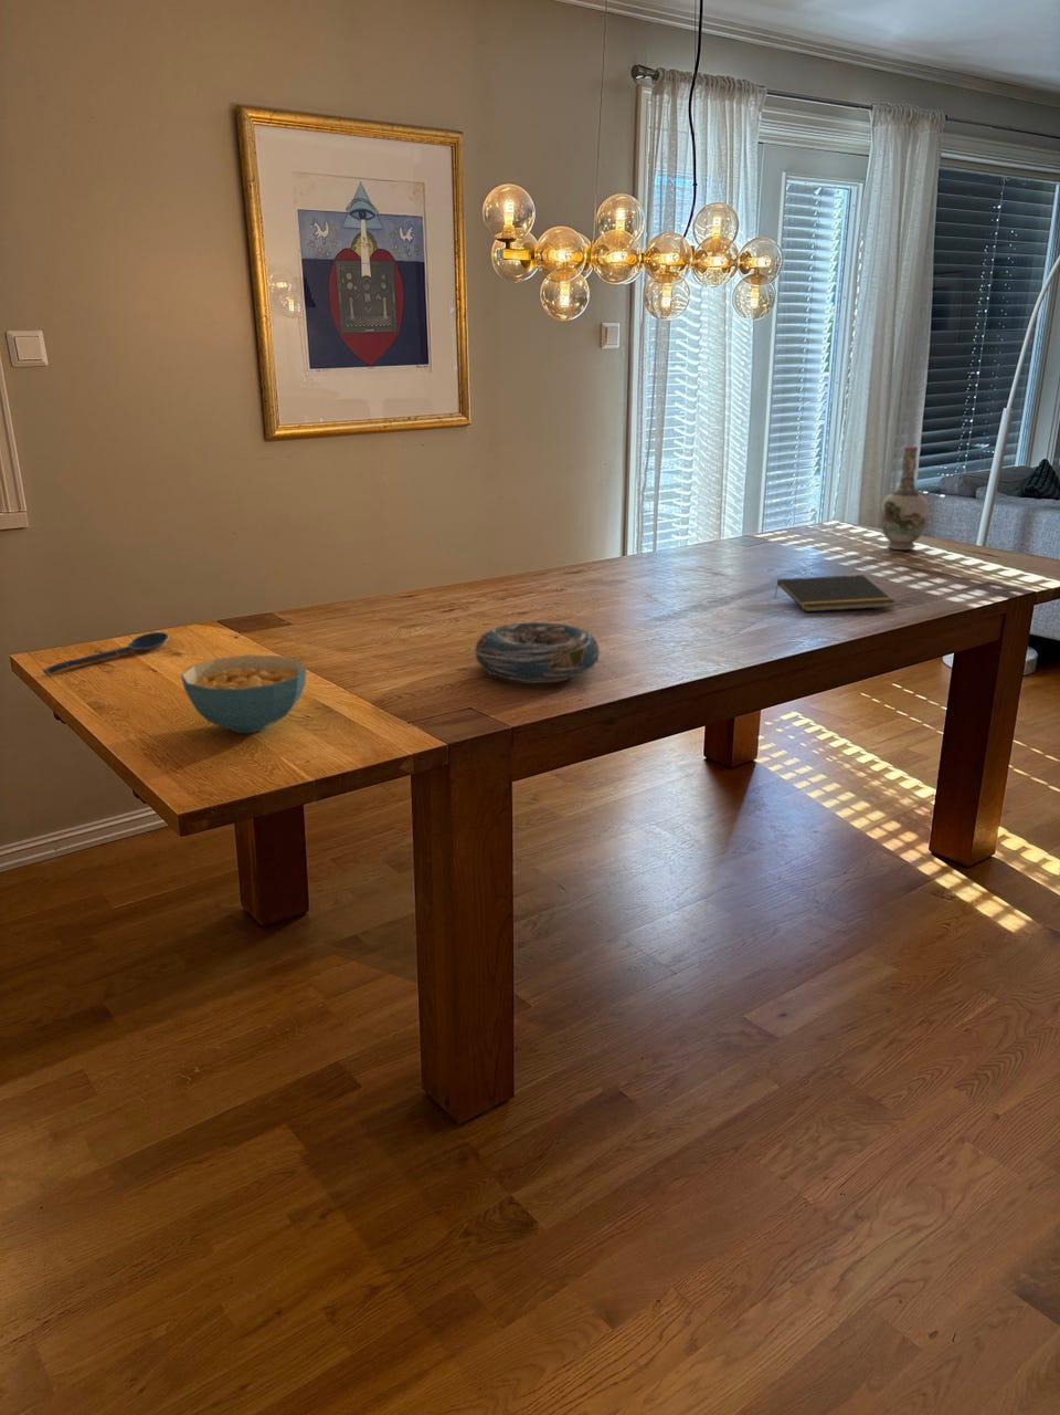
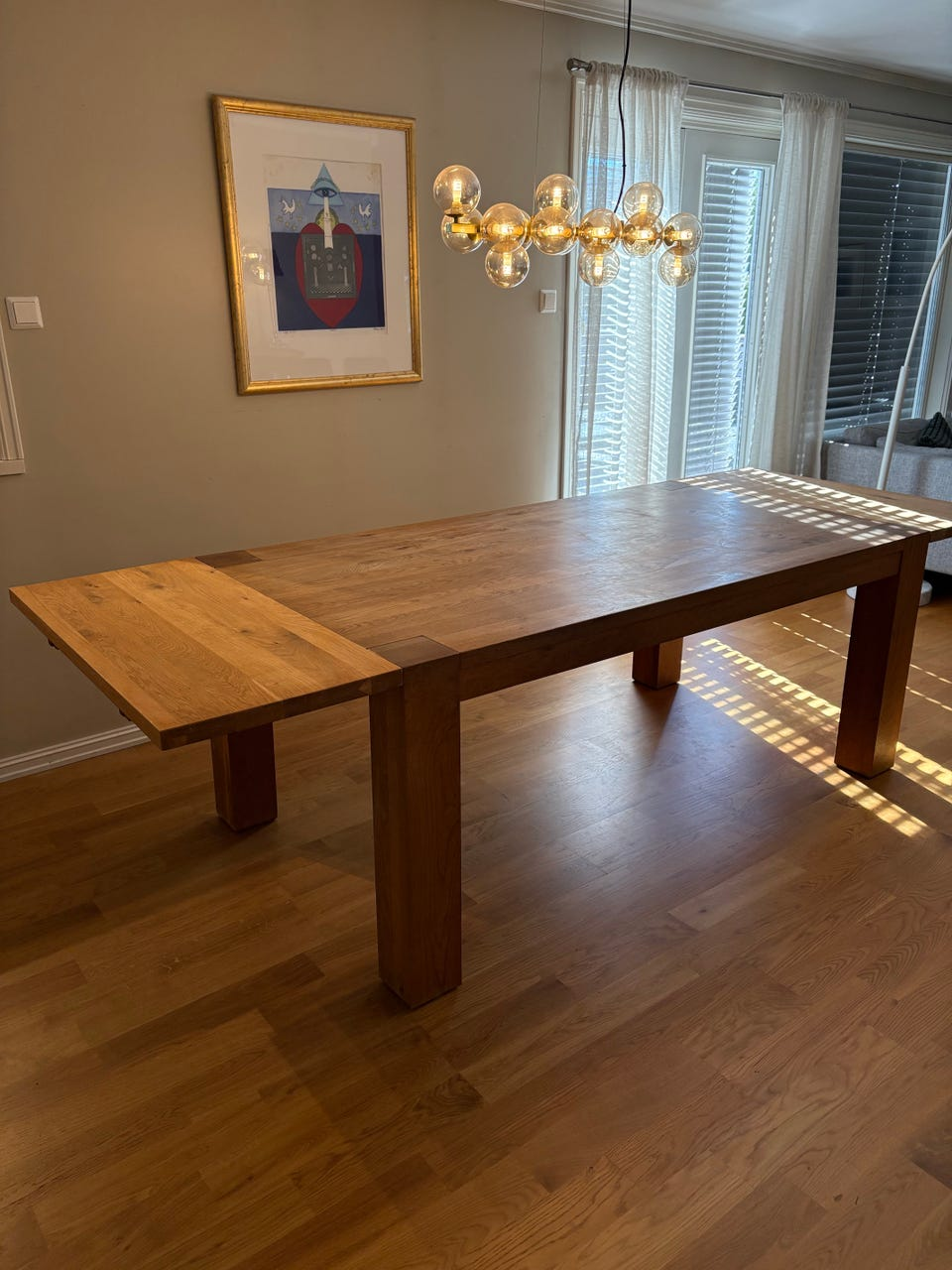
- notepad [773,574,896,613]
- spoon [41,632,170,676]
- cereal bowl [180,653,307,734]
- vase [880,446,930,550]
- decorative bowl [472,621,600,684]
